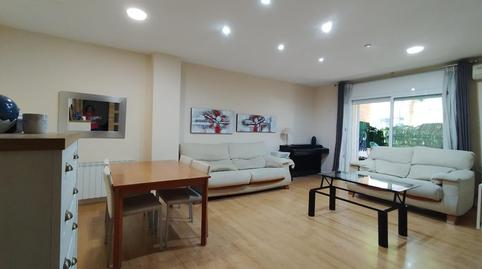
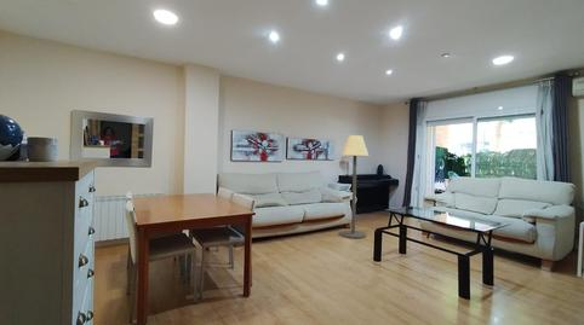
+ floor lamp [339,134,370,239]
